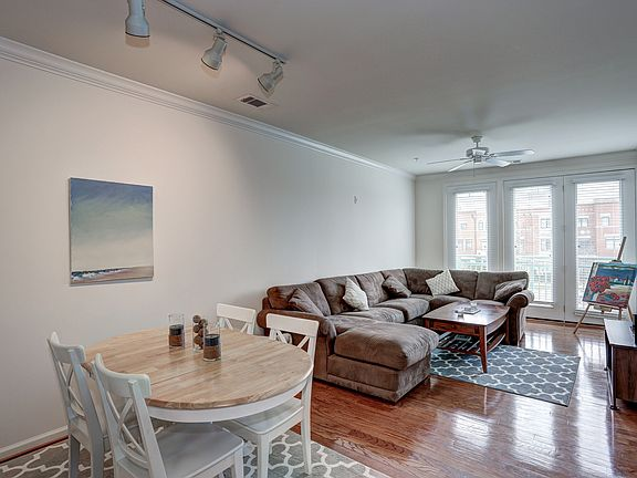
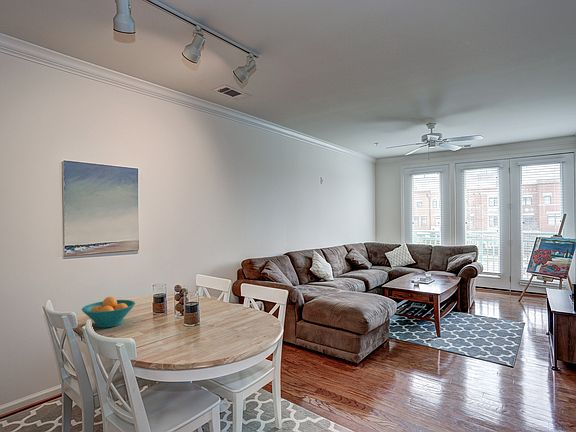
+ fruit bowl [81,296,136,329]
